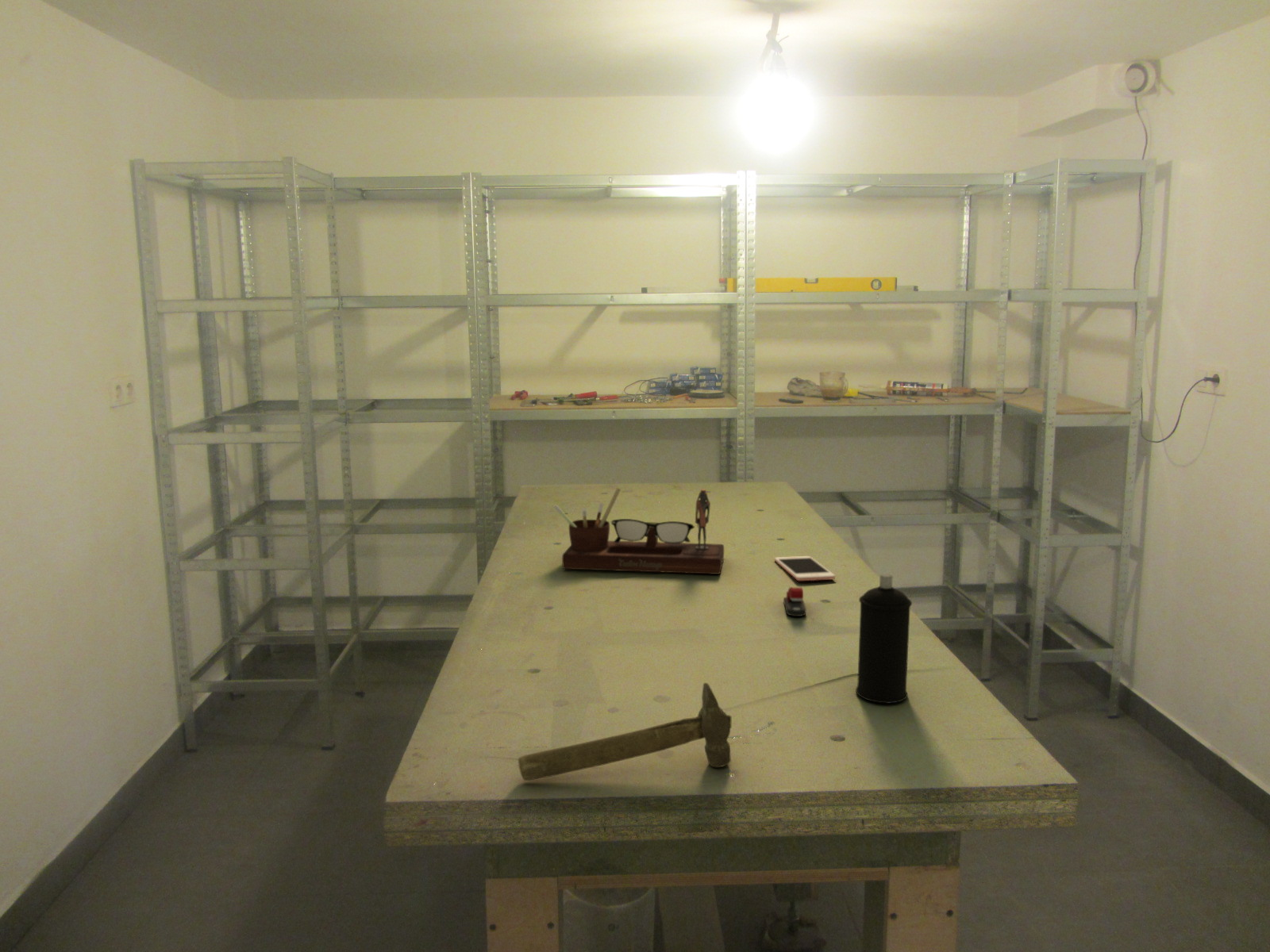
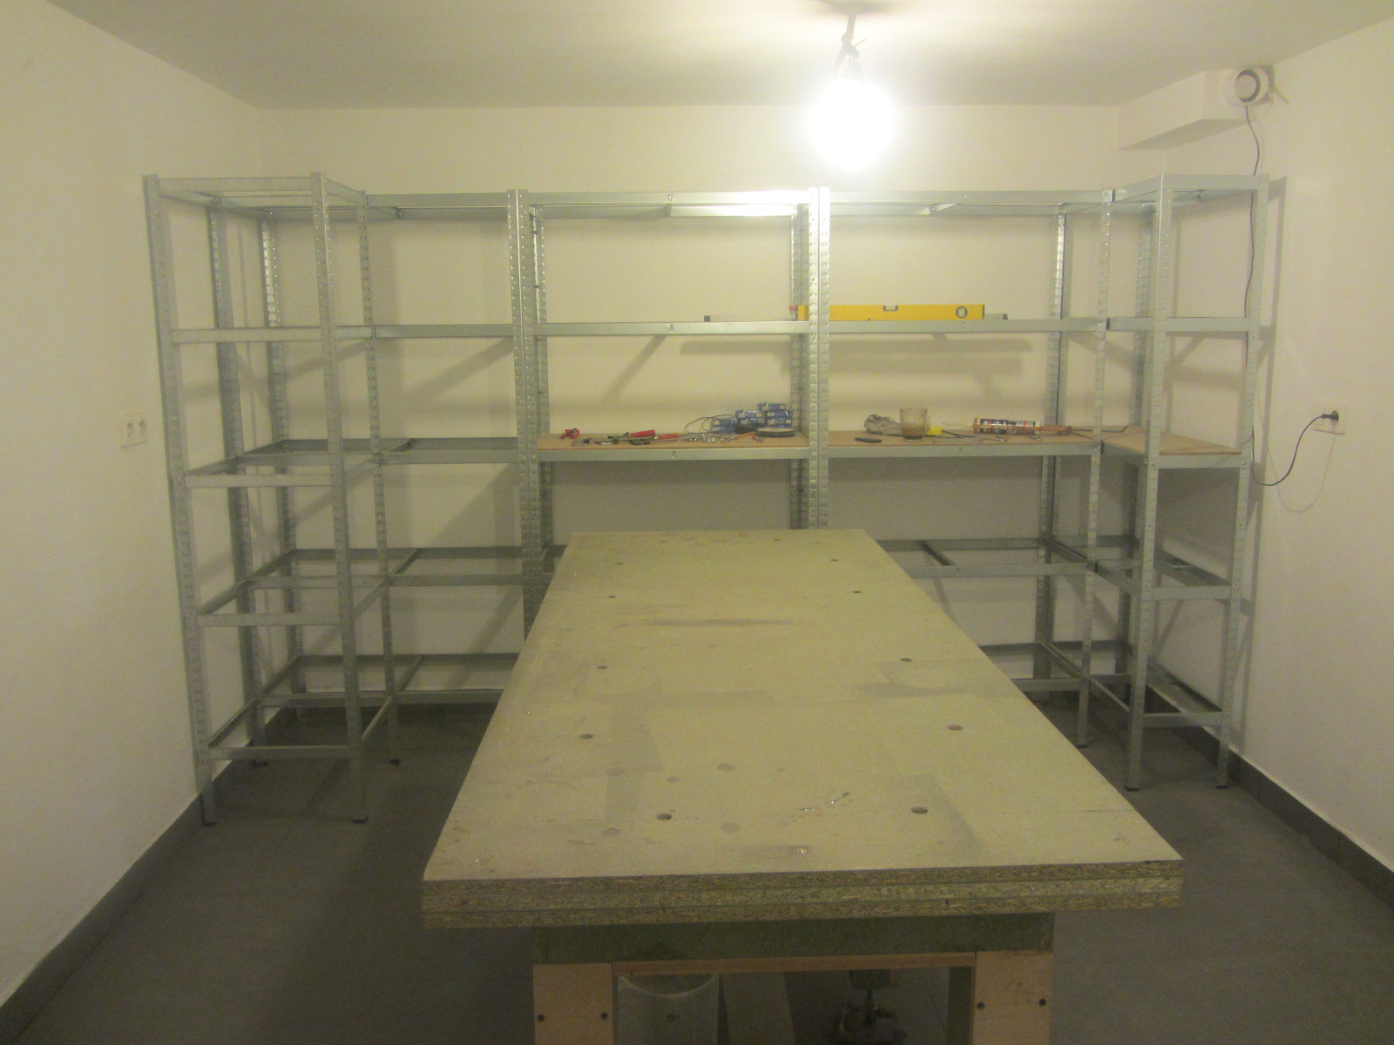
- stapler [783,586,806,617]
- aerosol can [855,573,913,704]
- desk organizer [552,487,725,575]
- hammer [518,682,733,781]
- cell phone [774,555,836,582]
